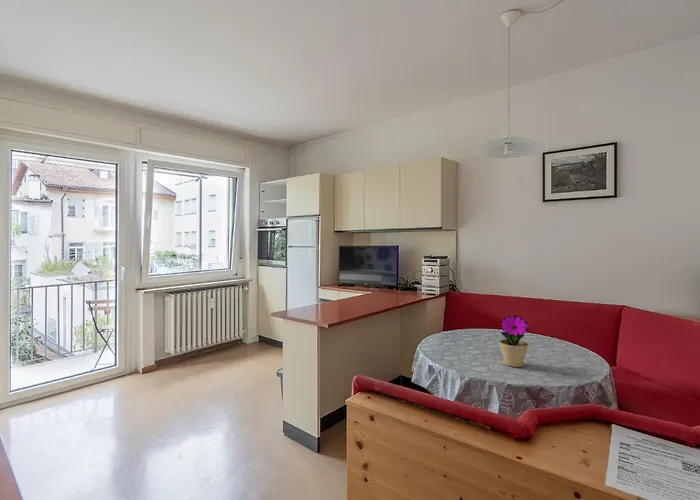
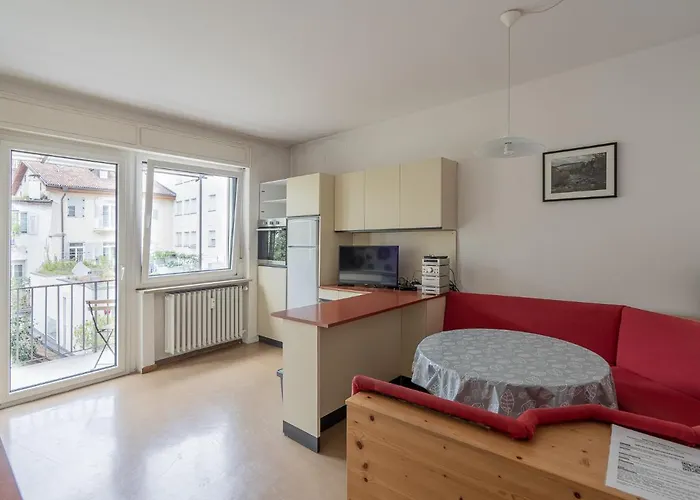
- flower pot [498,314,530,368]
